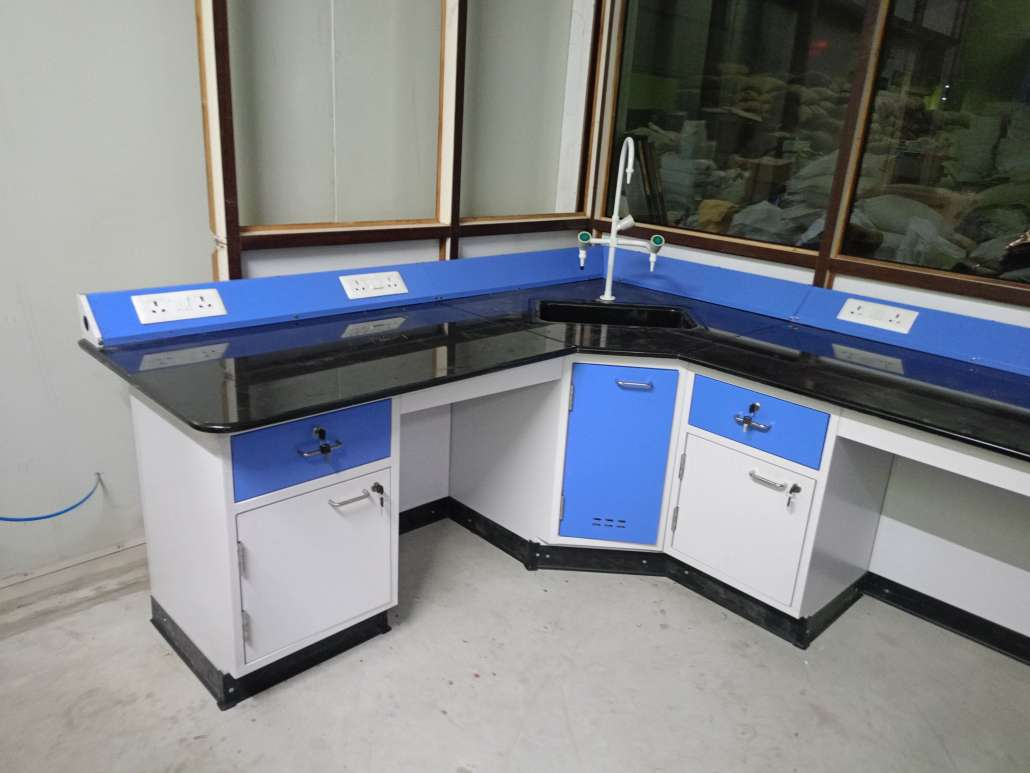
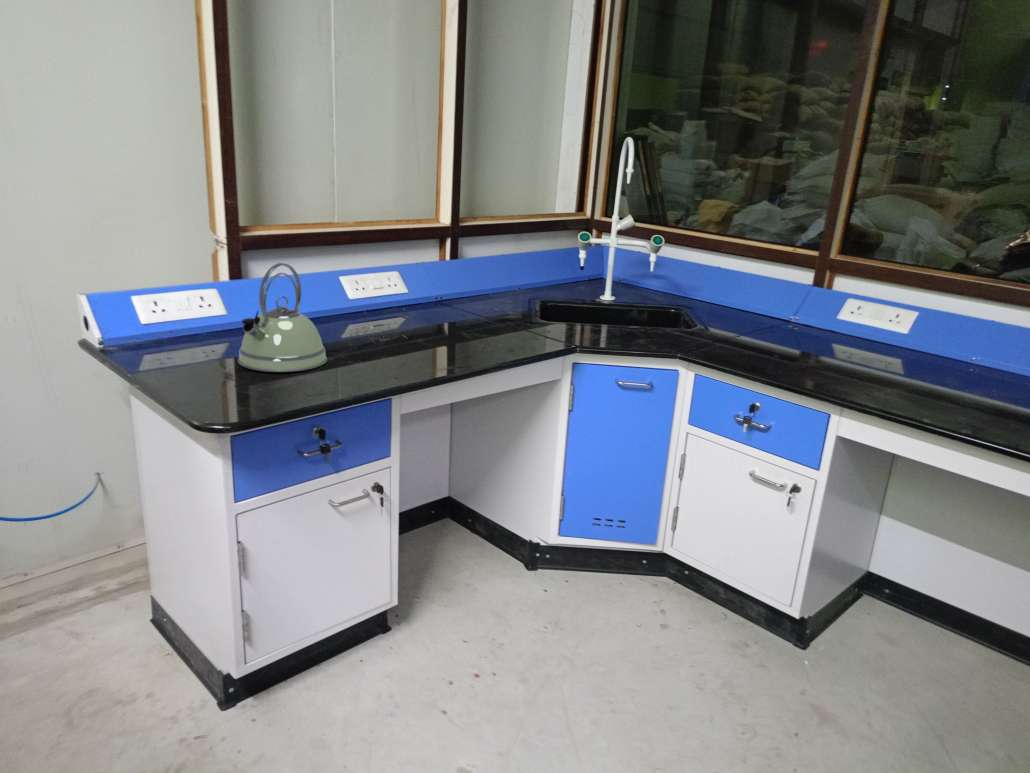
+ kettle [237,262,328,373]
